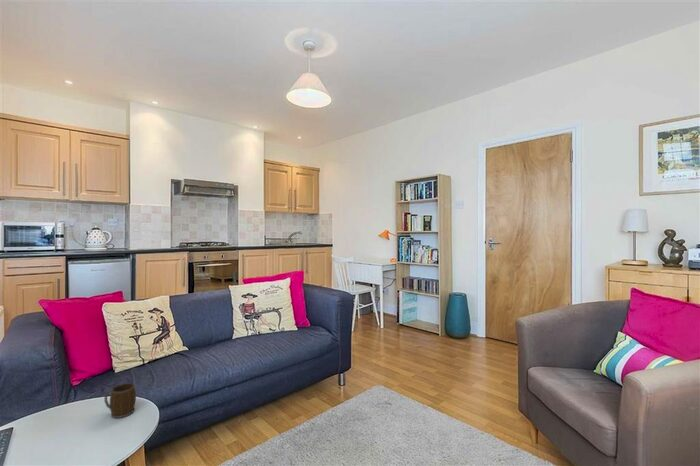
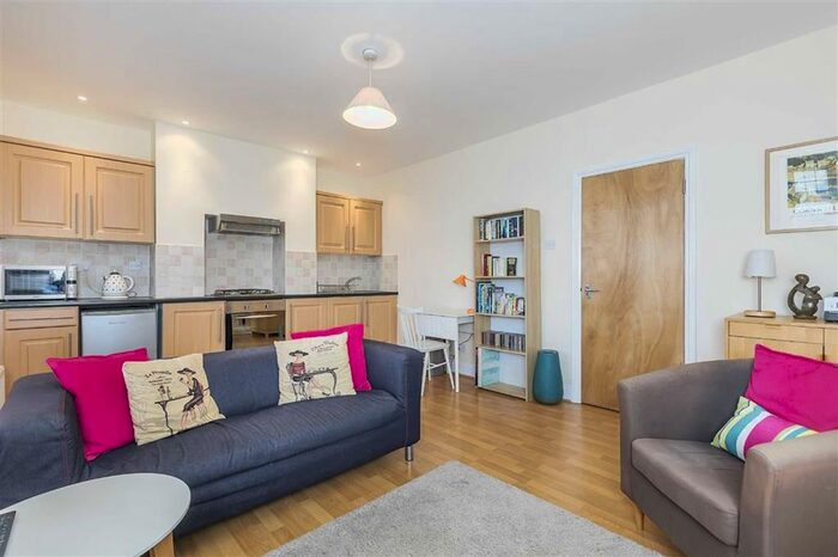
- mug [104,382,137,419]
